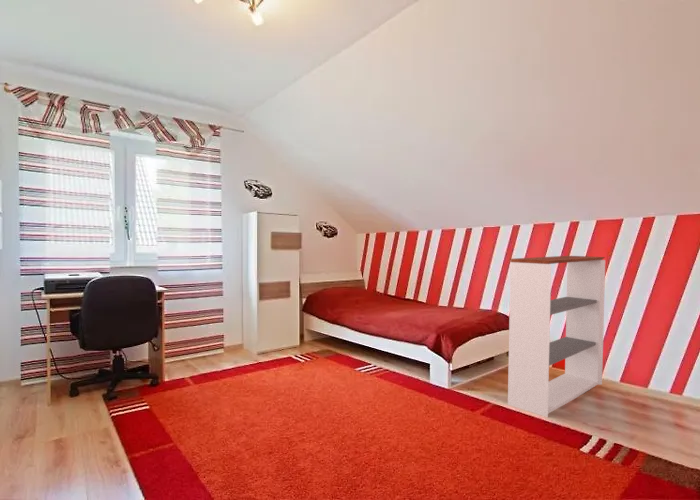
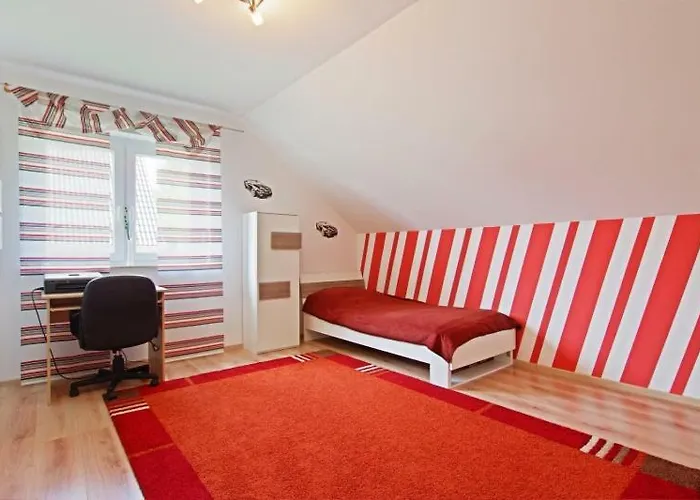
- bookshelf [507,255,606,418]
